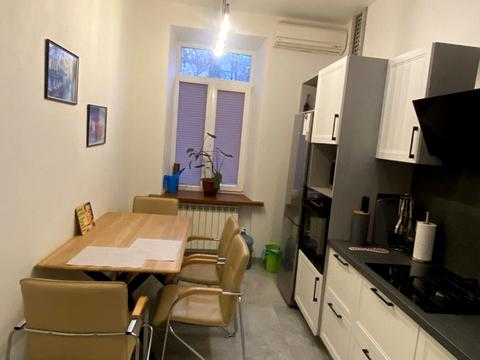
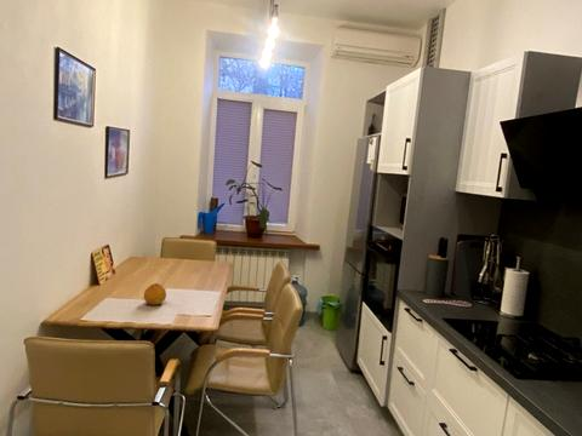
+ fruit [143,282,167,306]
